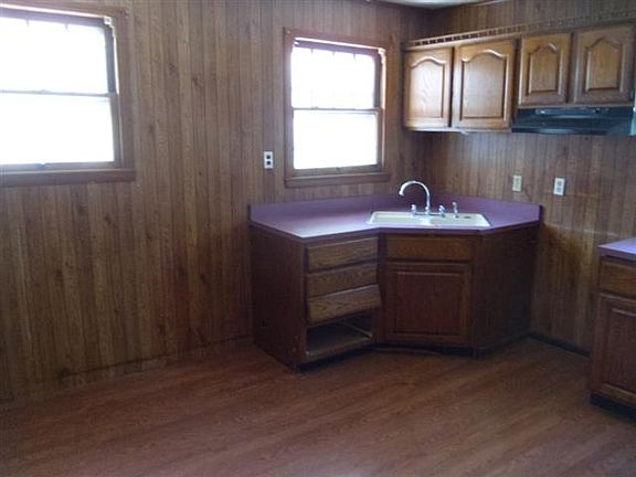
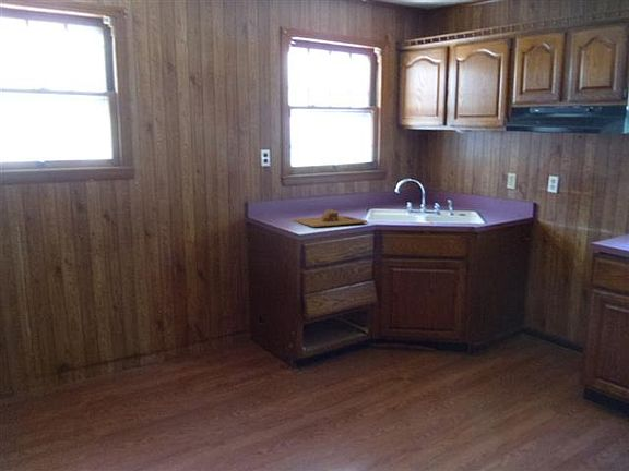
+ cutting board [290,208,368,228]
